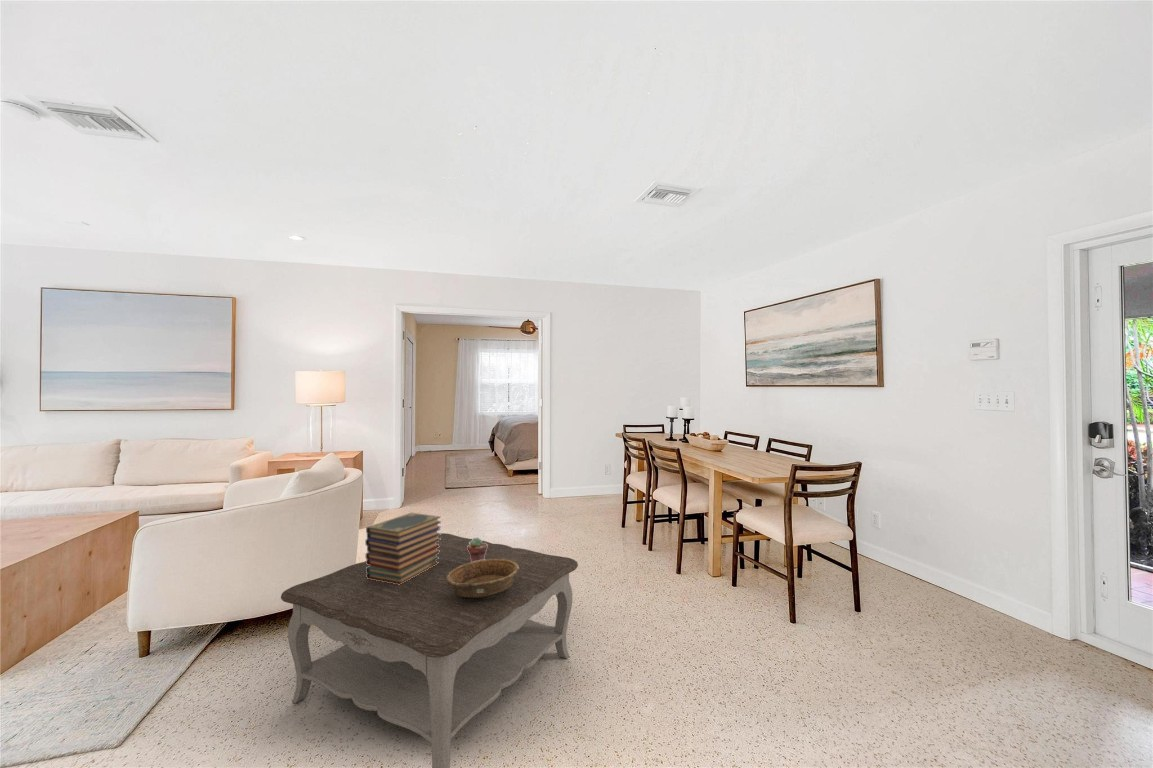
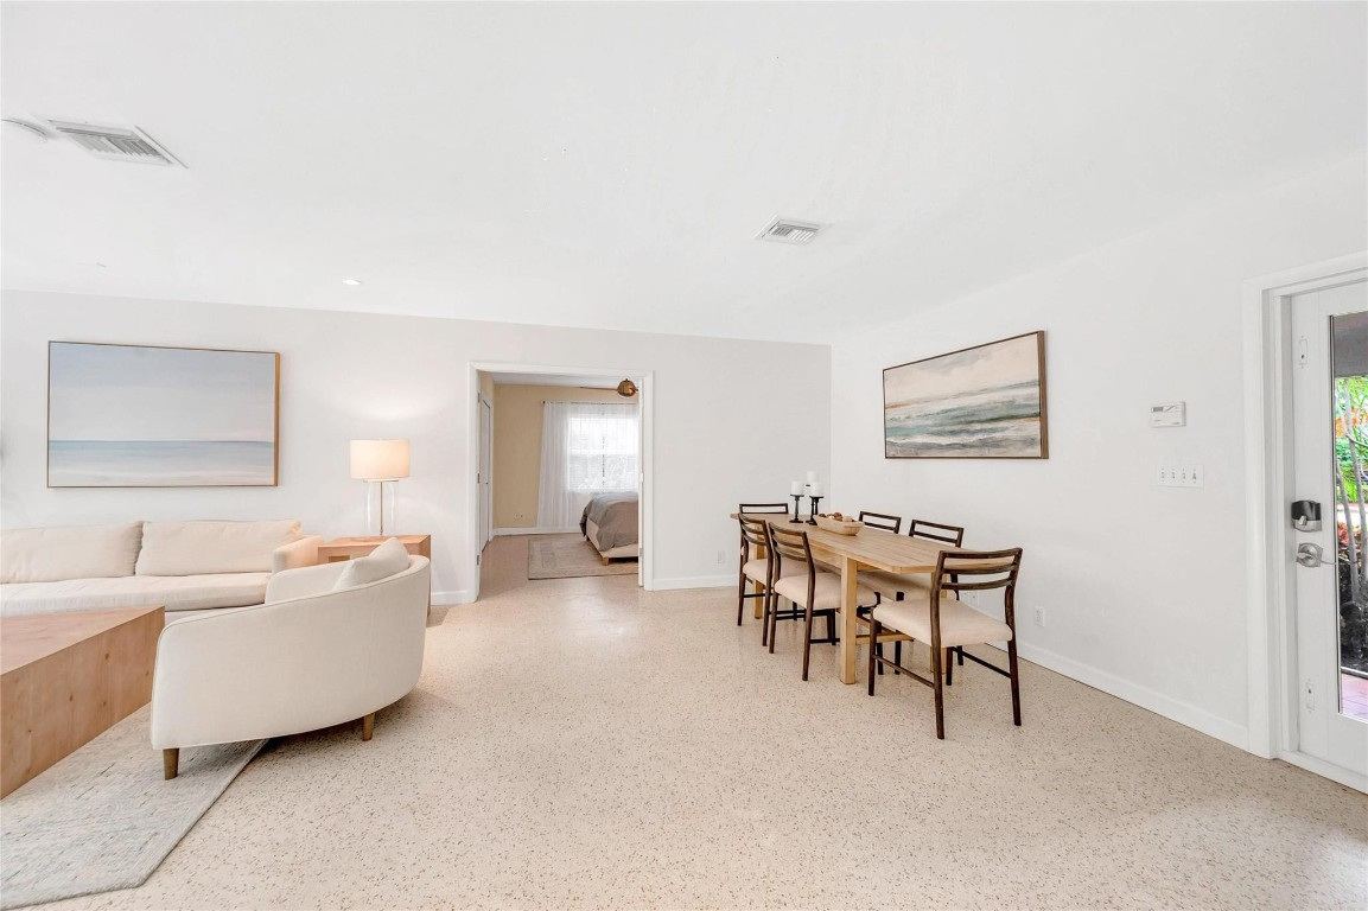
- coffee table [280,532,579,768]
- potted succulent [467,537,488,562]
- book stack [364,512,442,585]
- decorative bowl [446,559,519,601]
